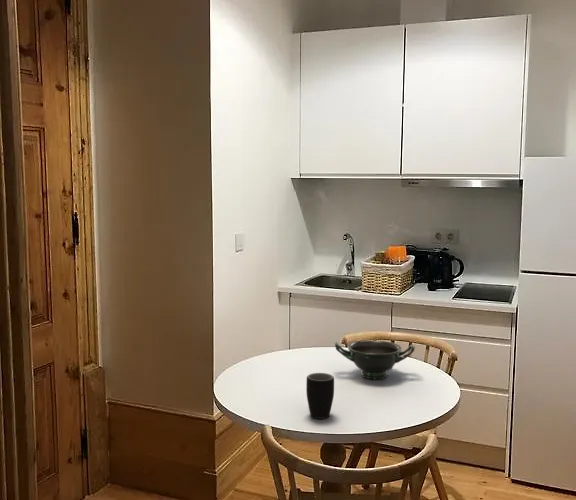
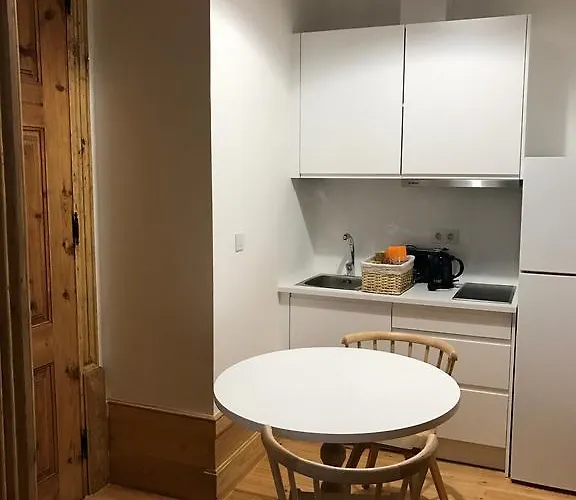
- bowl [334,340,416,380]
- mug [305,372,335,420]
